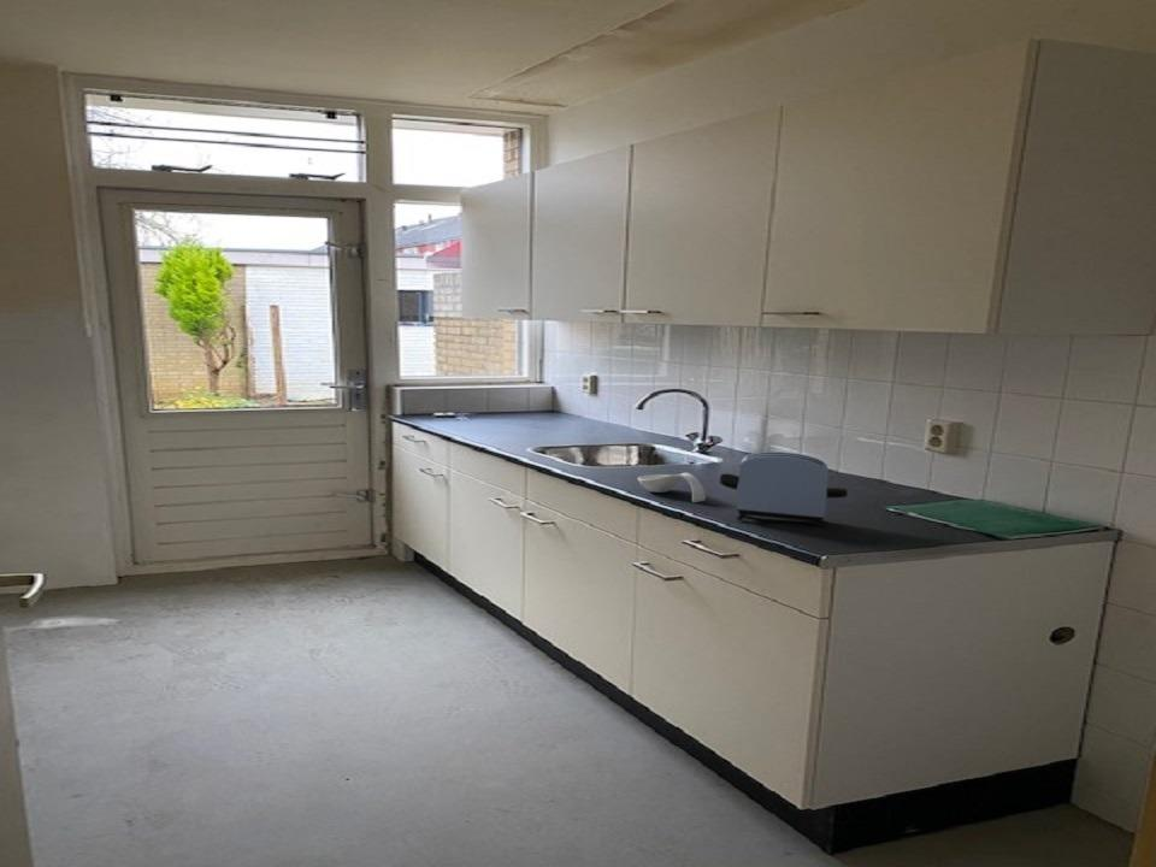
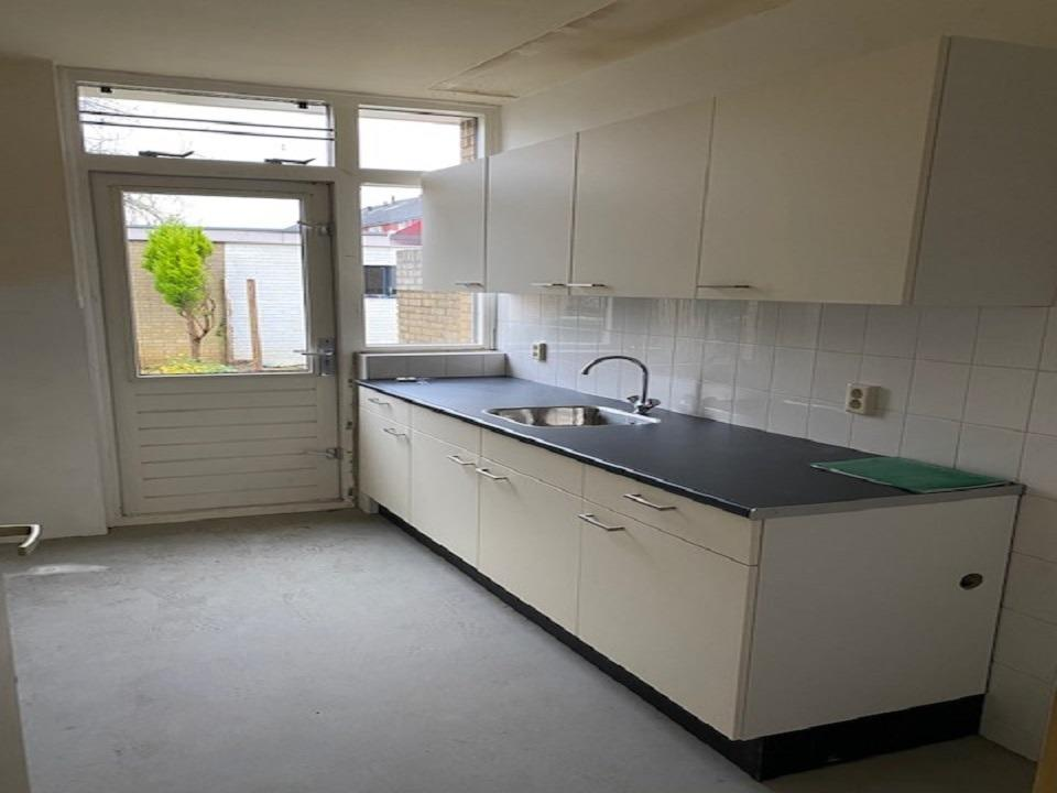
- toaster [718,450,849,529]
- spoon rest [637,472,707,503]
